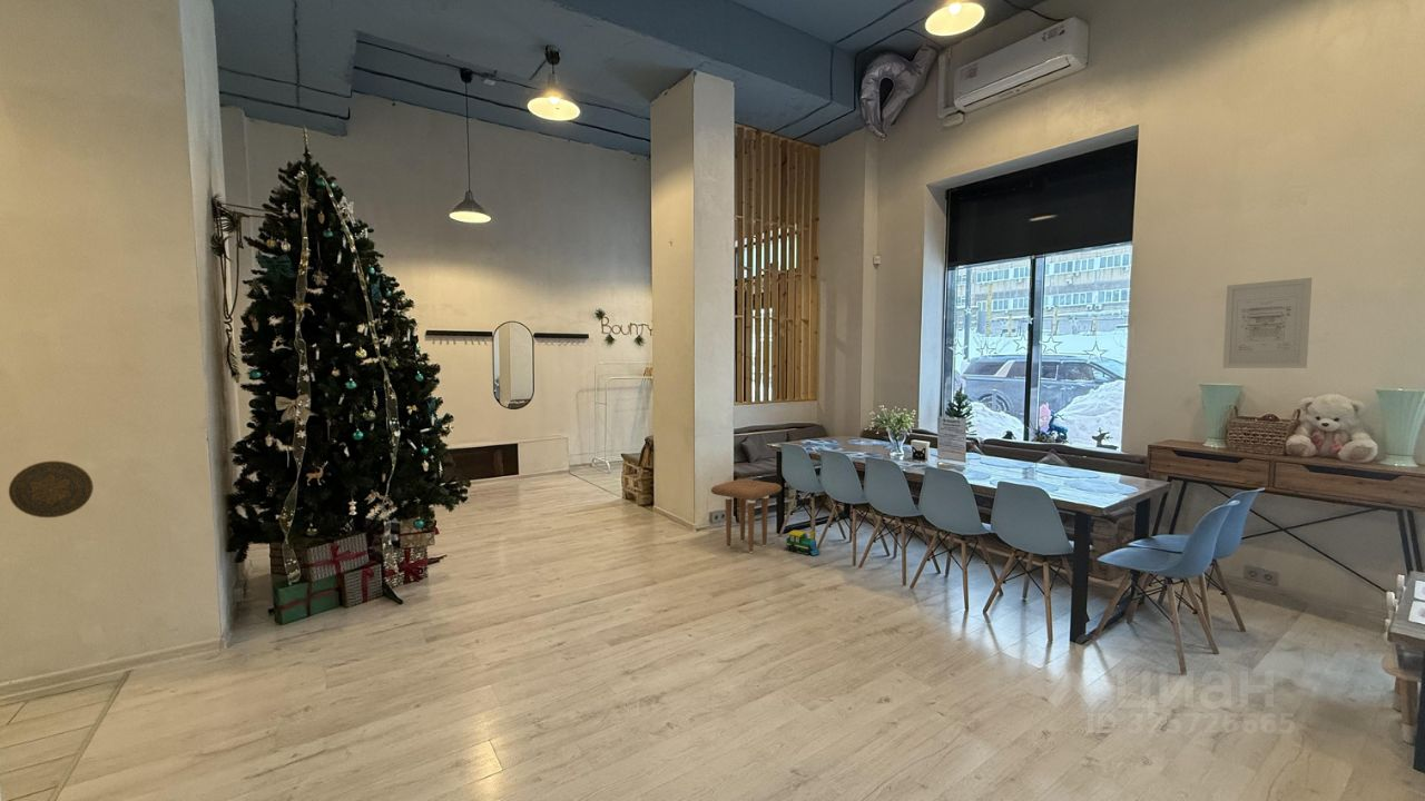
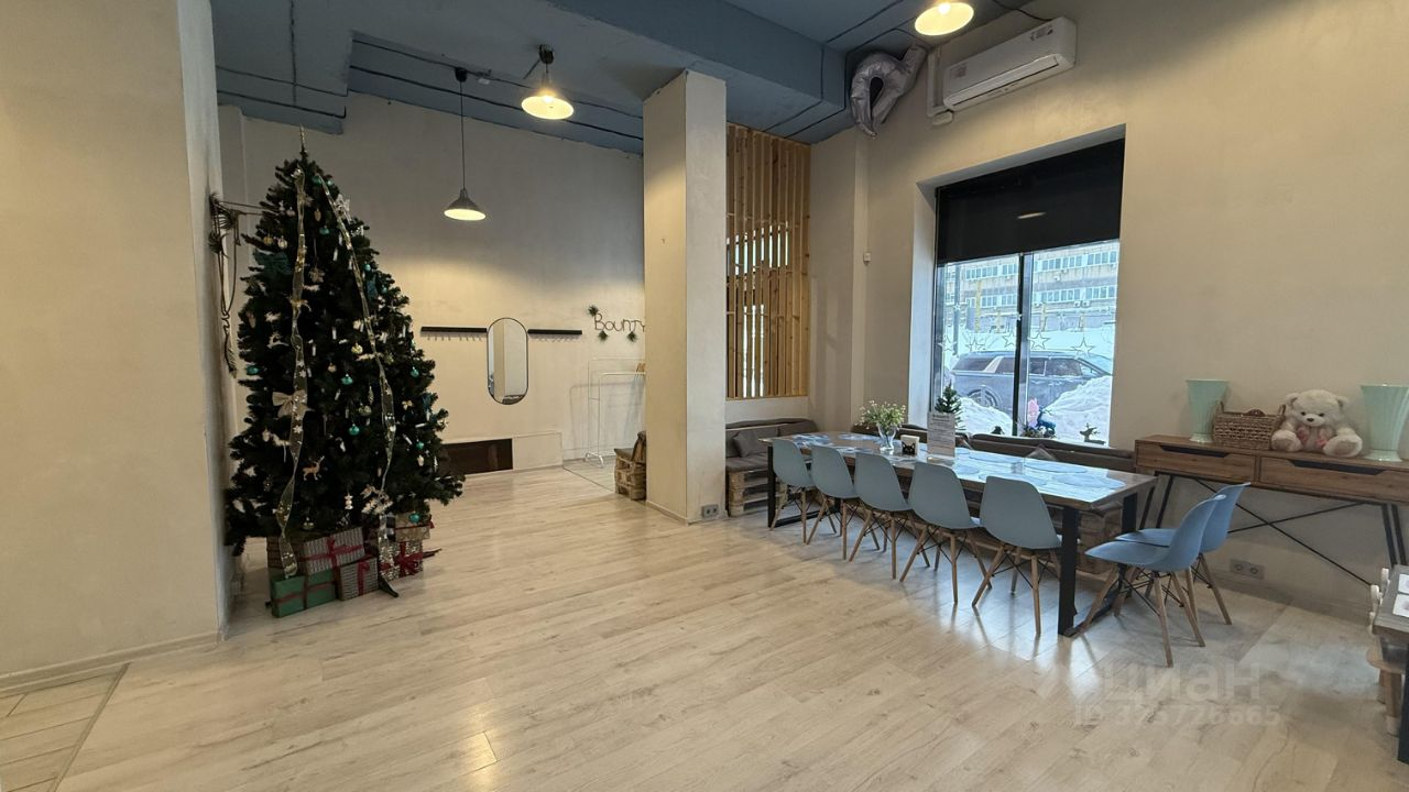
- wall art [1221,277,1313,369]
- side table [710,477,783,554]
- toy train [785,530,822,556]
- decorative plate [8,459,95,518]
